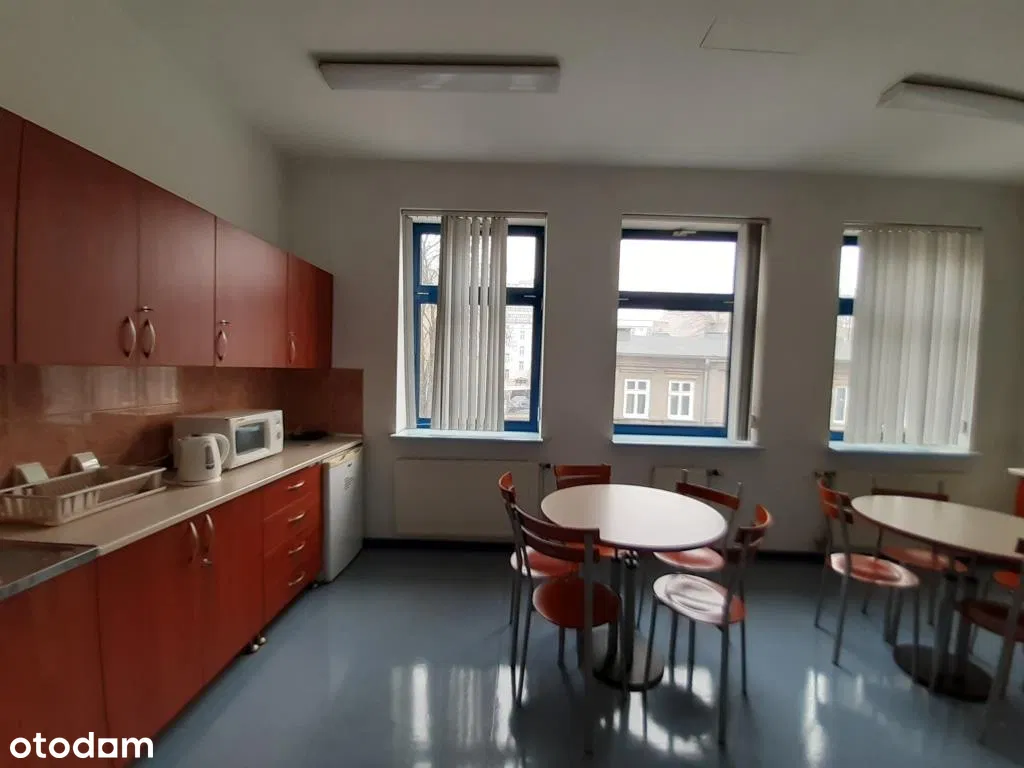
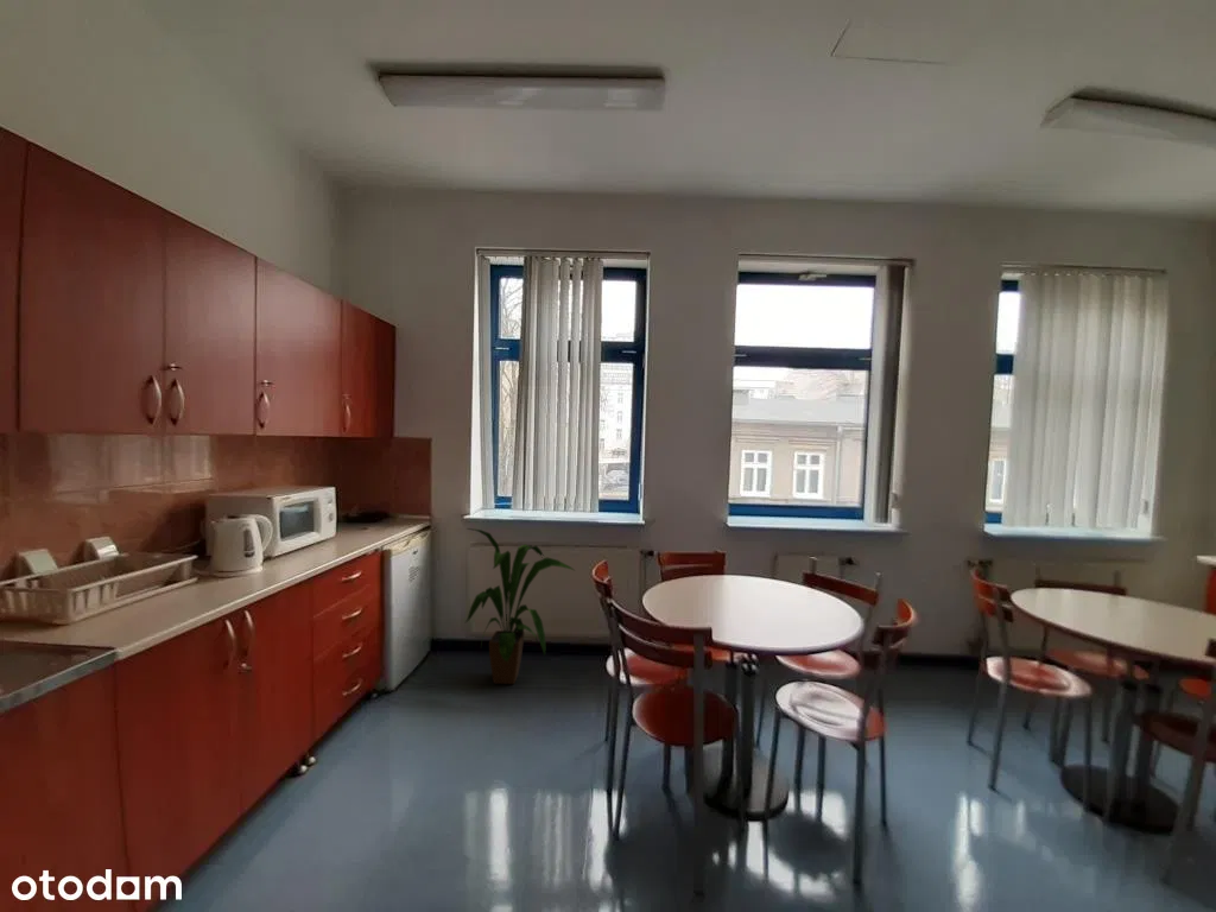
+ house plant [464,527,575,685]
